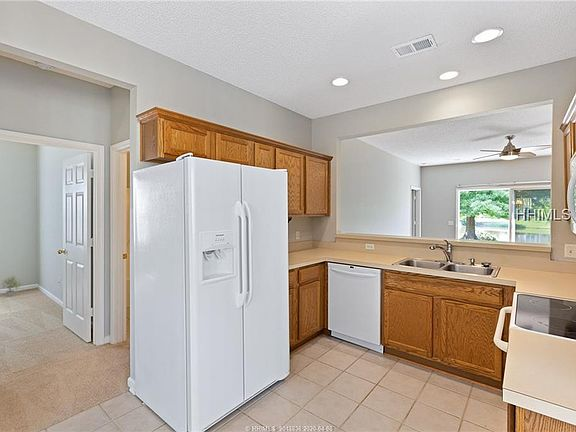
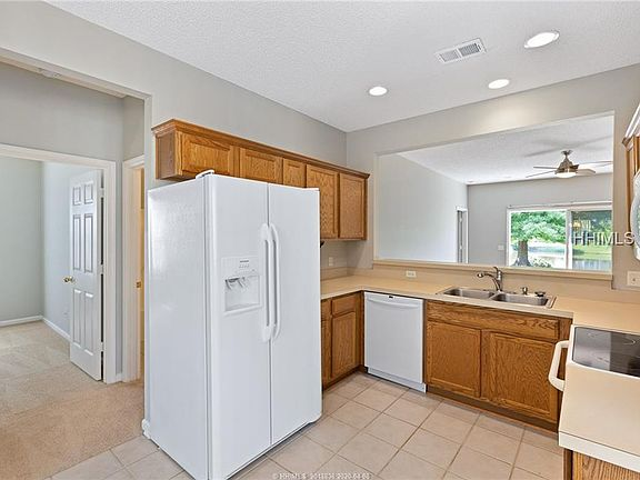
- potted plant [1,276,22,297]
